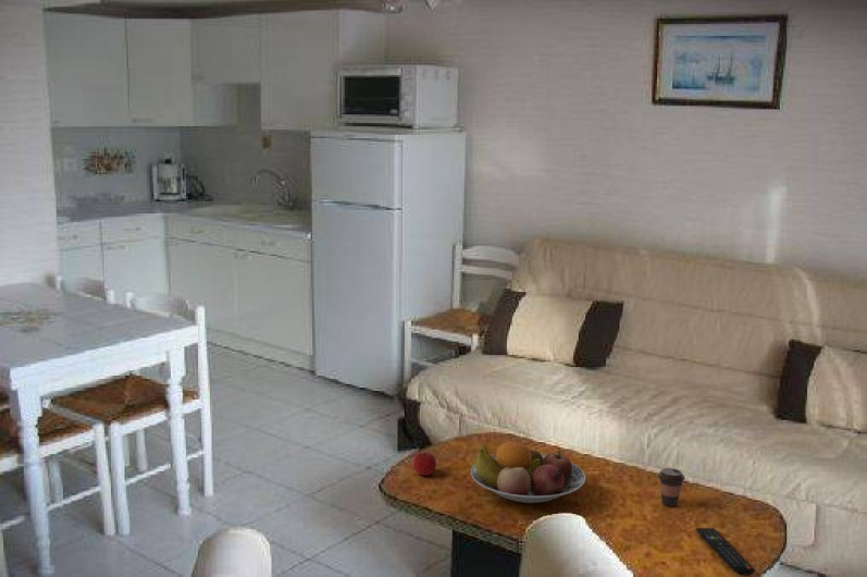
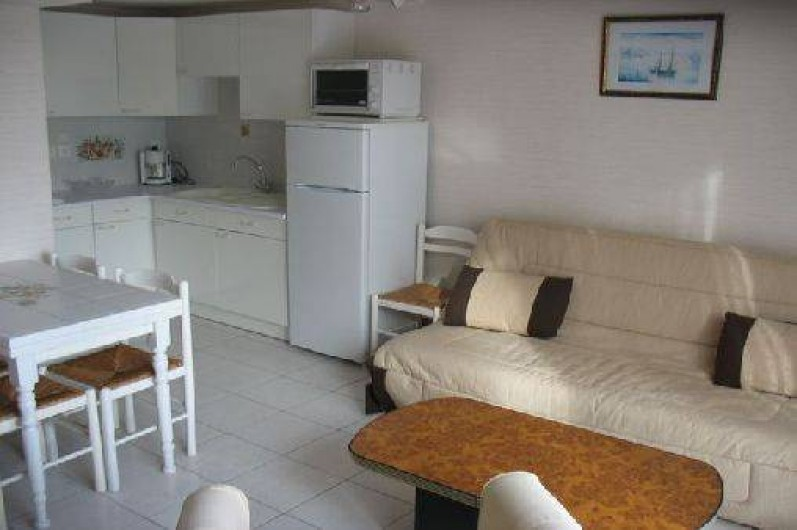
- coffee cup [657,467,686,507]
- fruit bowl [470,441,586,504]
- apple [412,449,437,477]
- remote control [695,527,756,577]
